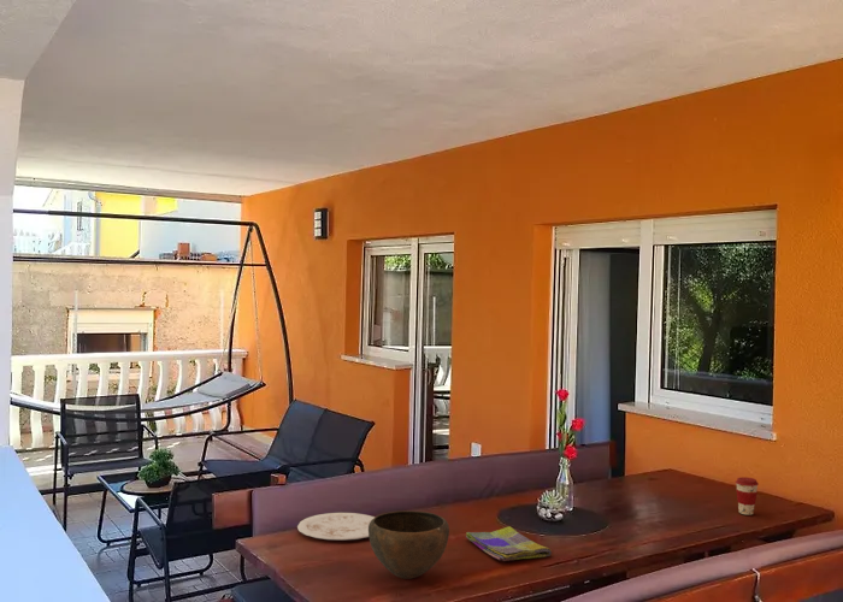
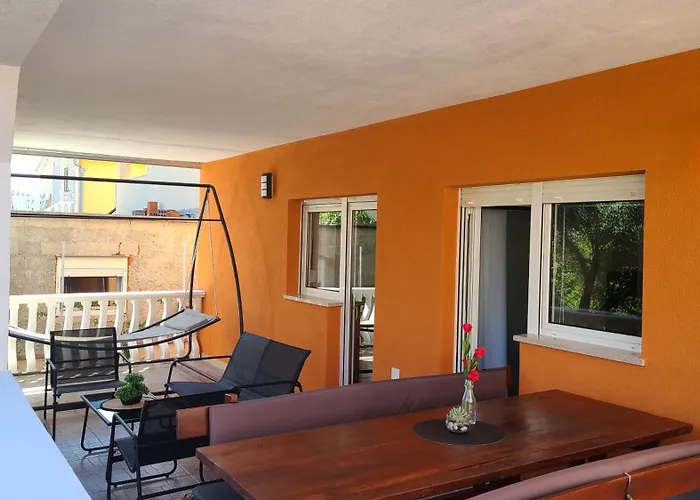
- plate [296,512,376,541]
- dish towel [465,525,553,562]
- coffee cup [735,476,760,517]
- bowl [367,509,450,580]
